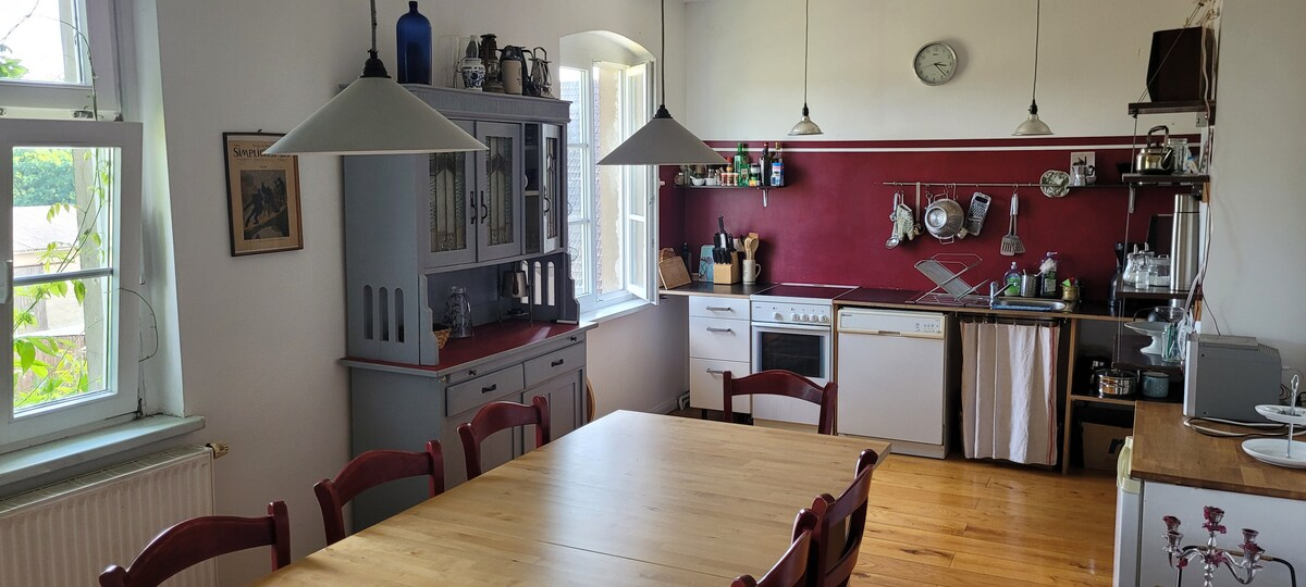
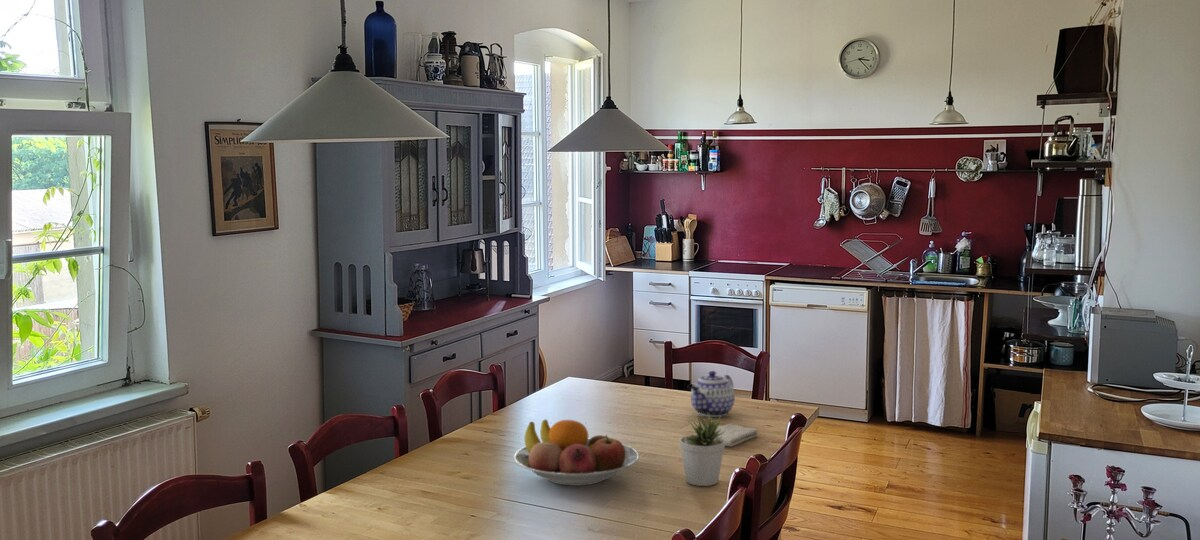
+ fruit bowl [512,419,640,487]
+ washcloth [715,423,759,448]
+ teapot [690,370,736,418]
+ potted plant [678,413,726,487]
